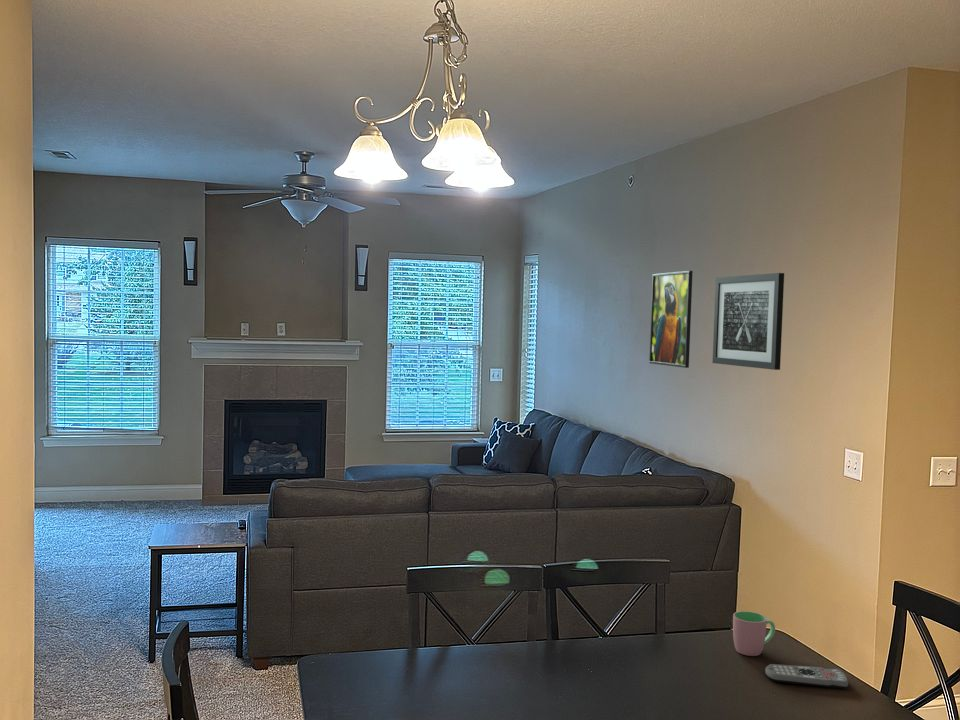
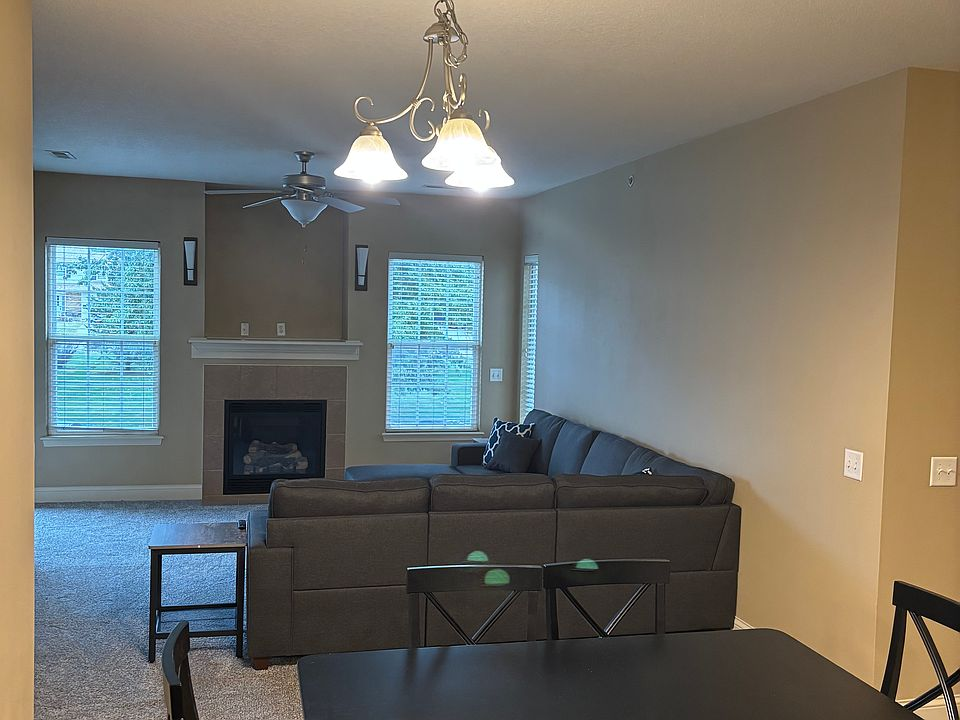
- wall art [711,272,785,371]
- cup [732,610,776,657]
- remote control [764,663,849,690]
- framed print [648,270,694,369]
